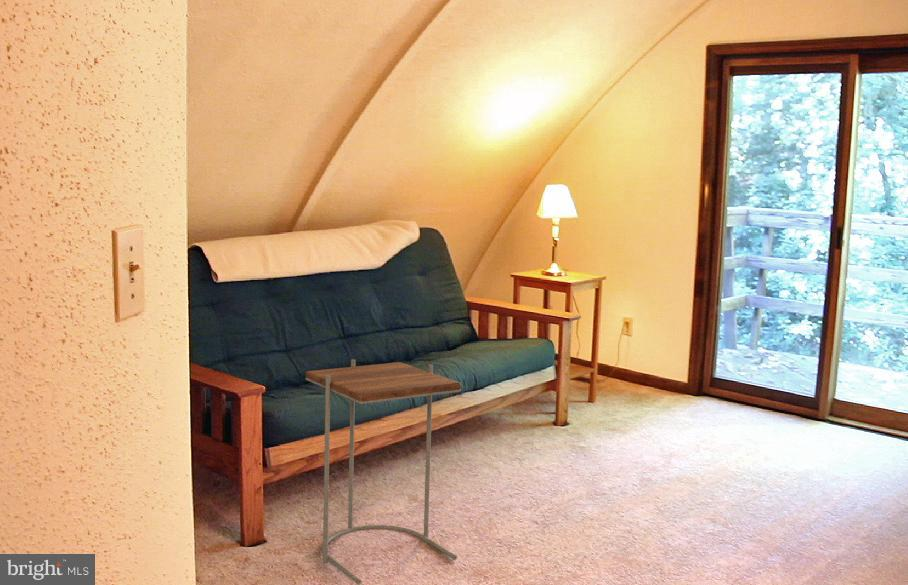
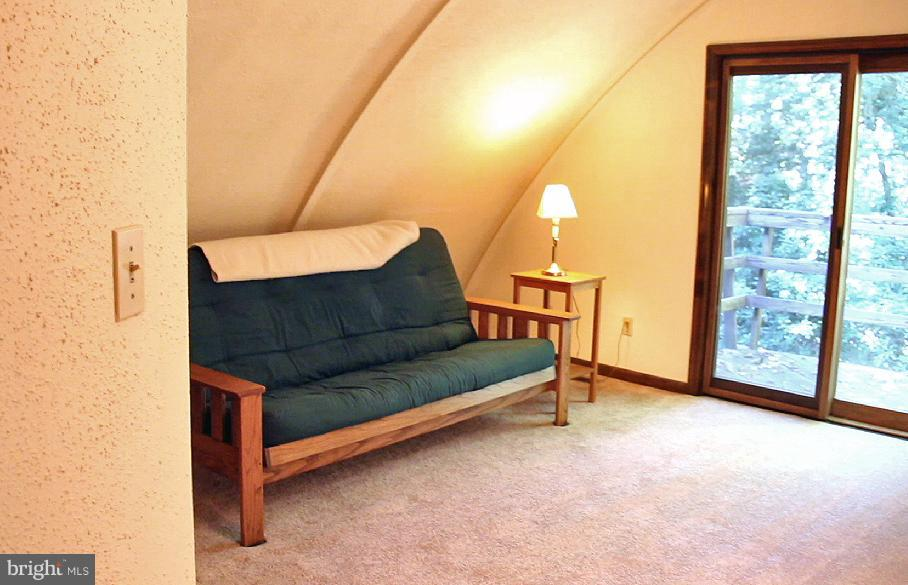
- side table [305,359,462,585]
